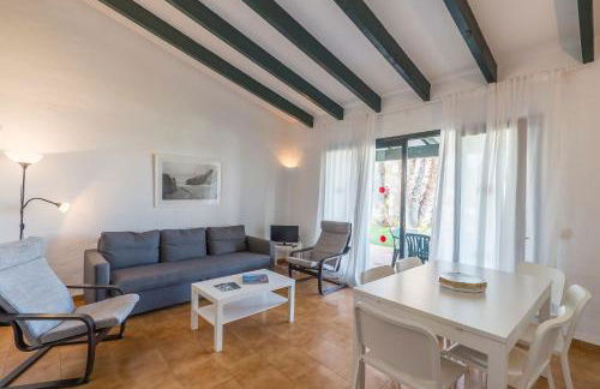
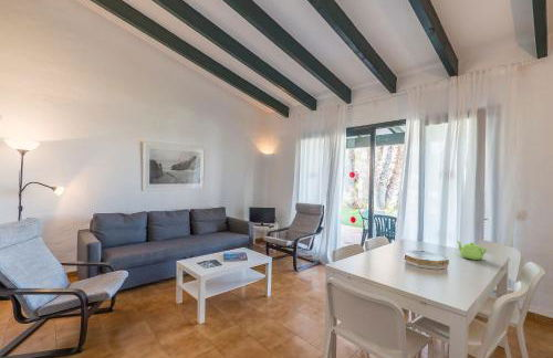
+ teapot [456,240,488,261]
